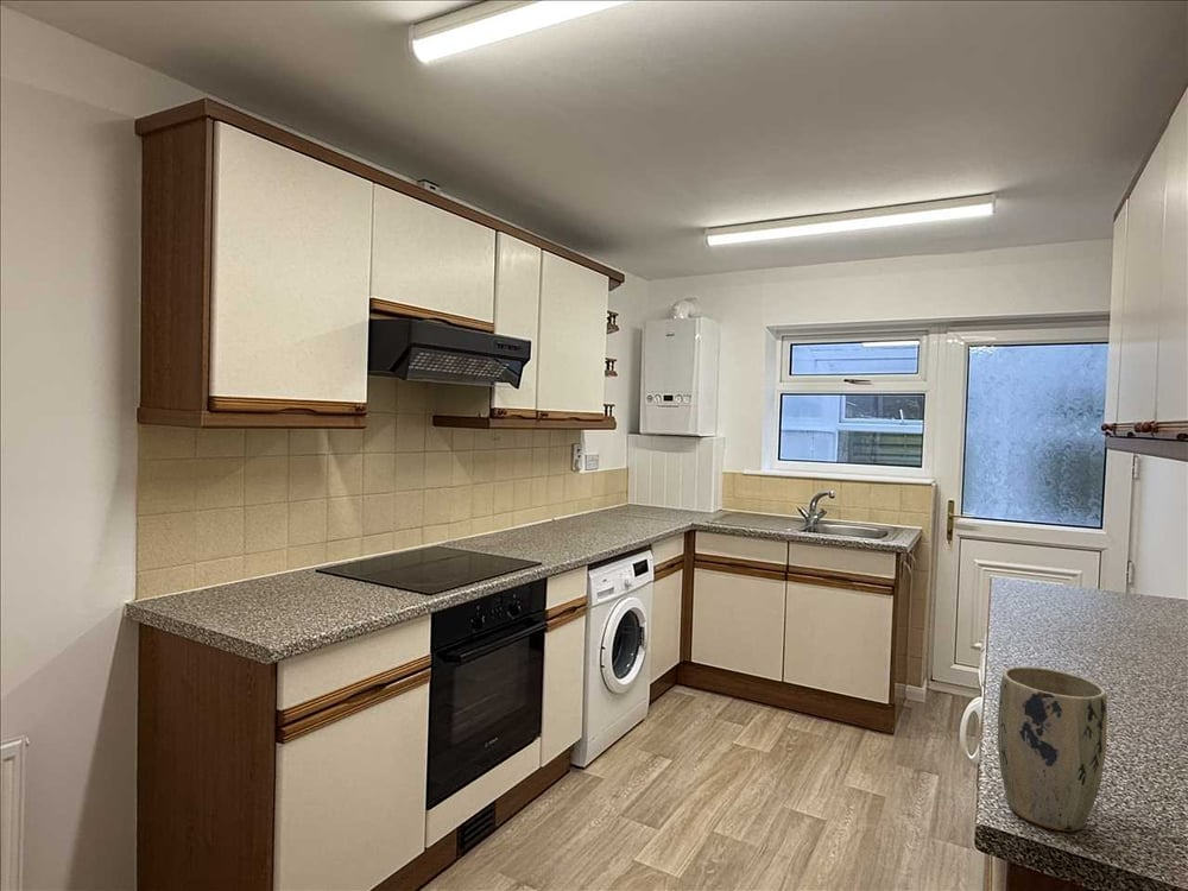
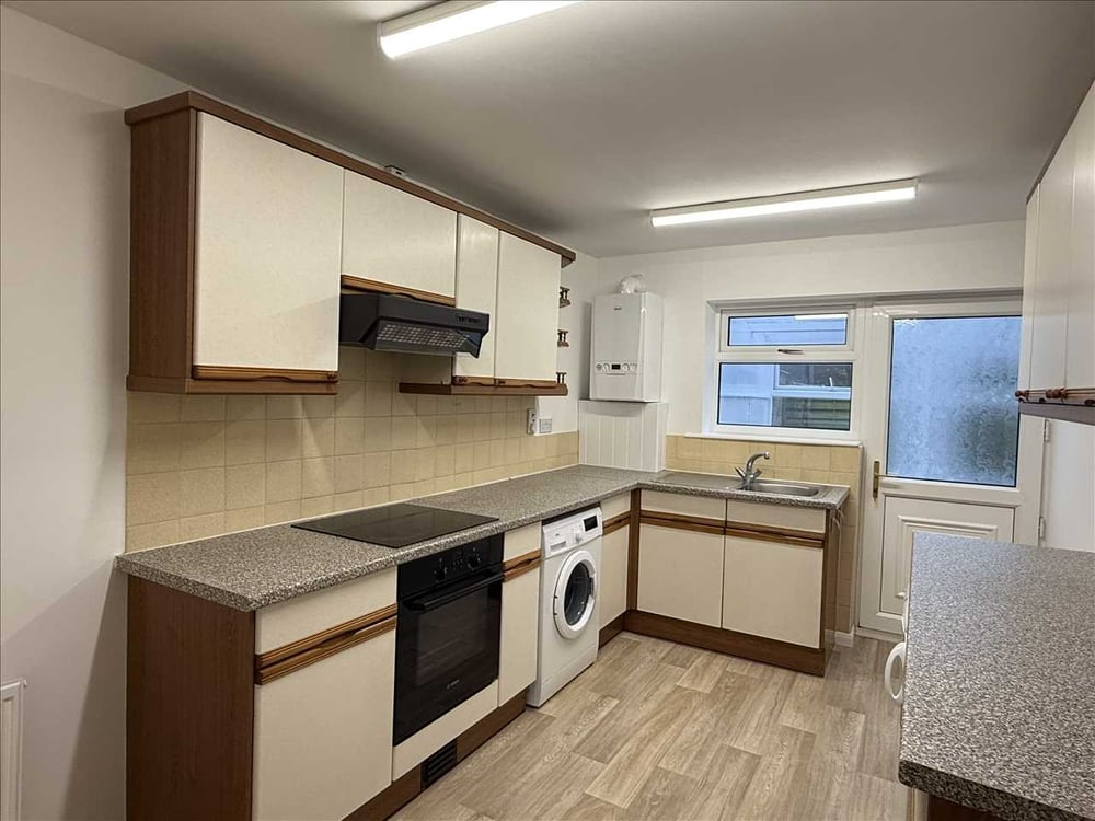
- plant pot [997,665,1108,833]
